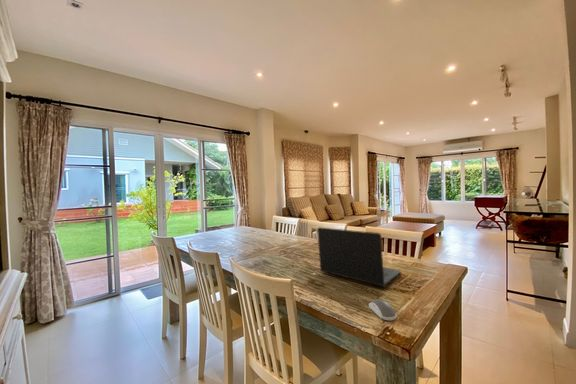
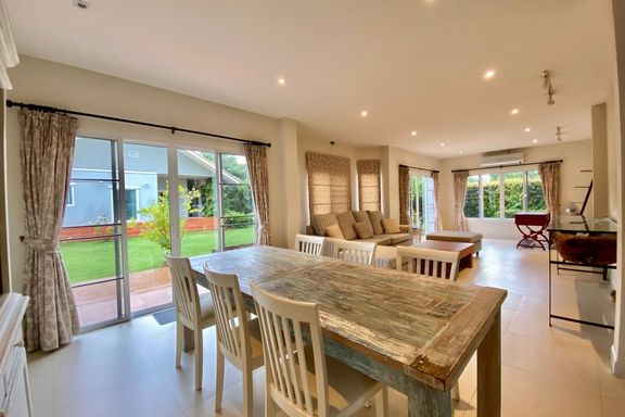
- laptop [316,226,402,288]
- computer mouse [368,299,397,321]
